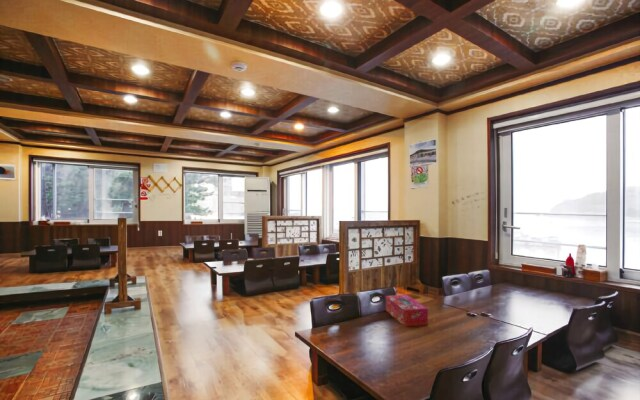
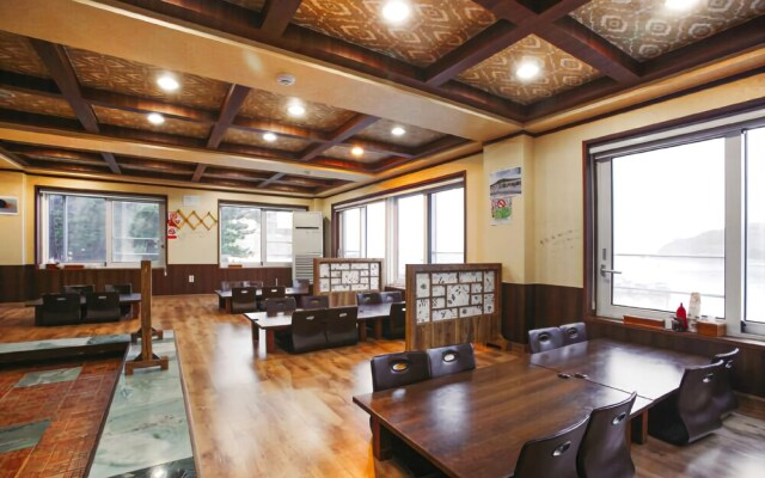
- tissue box [385,294,429,327]
